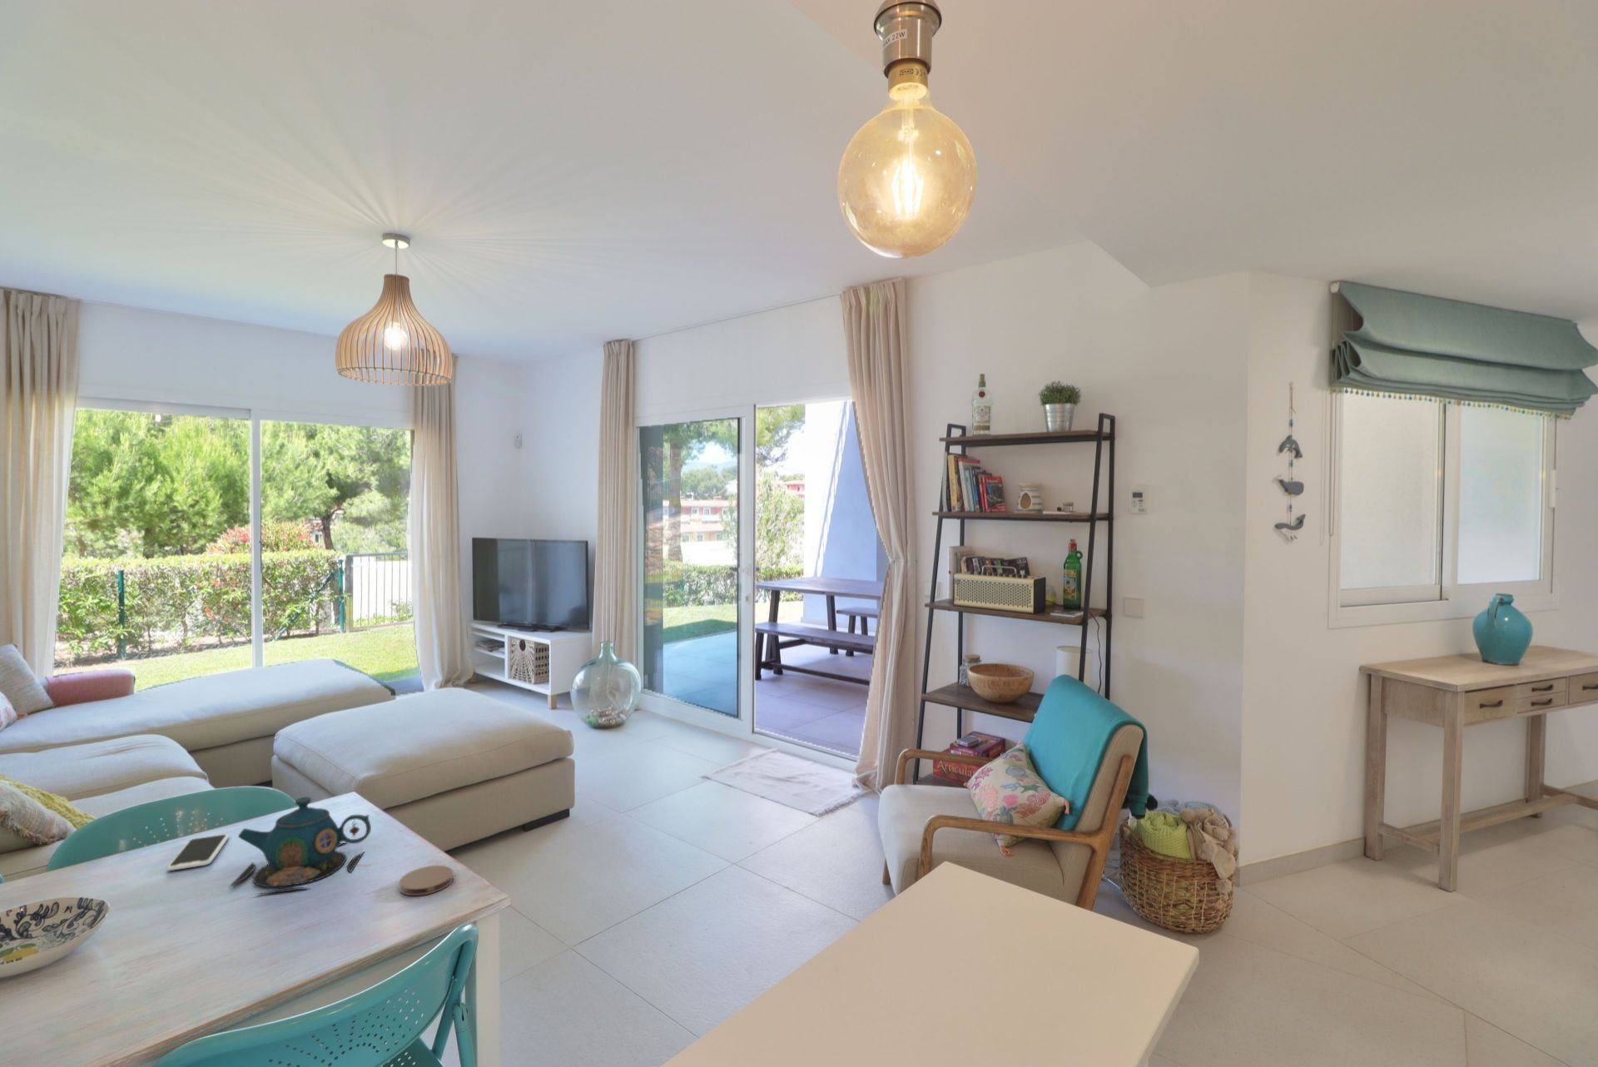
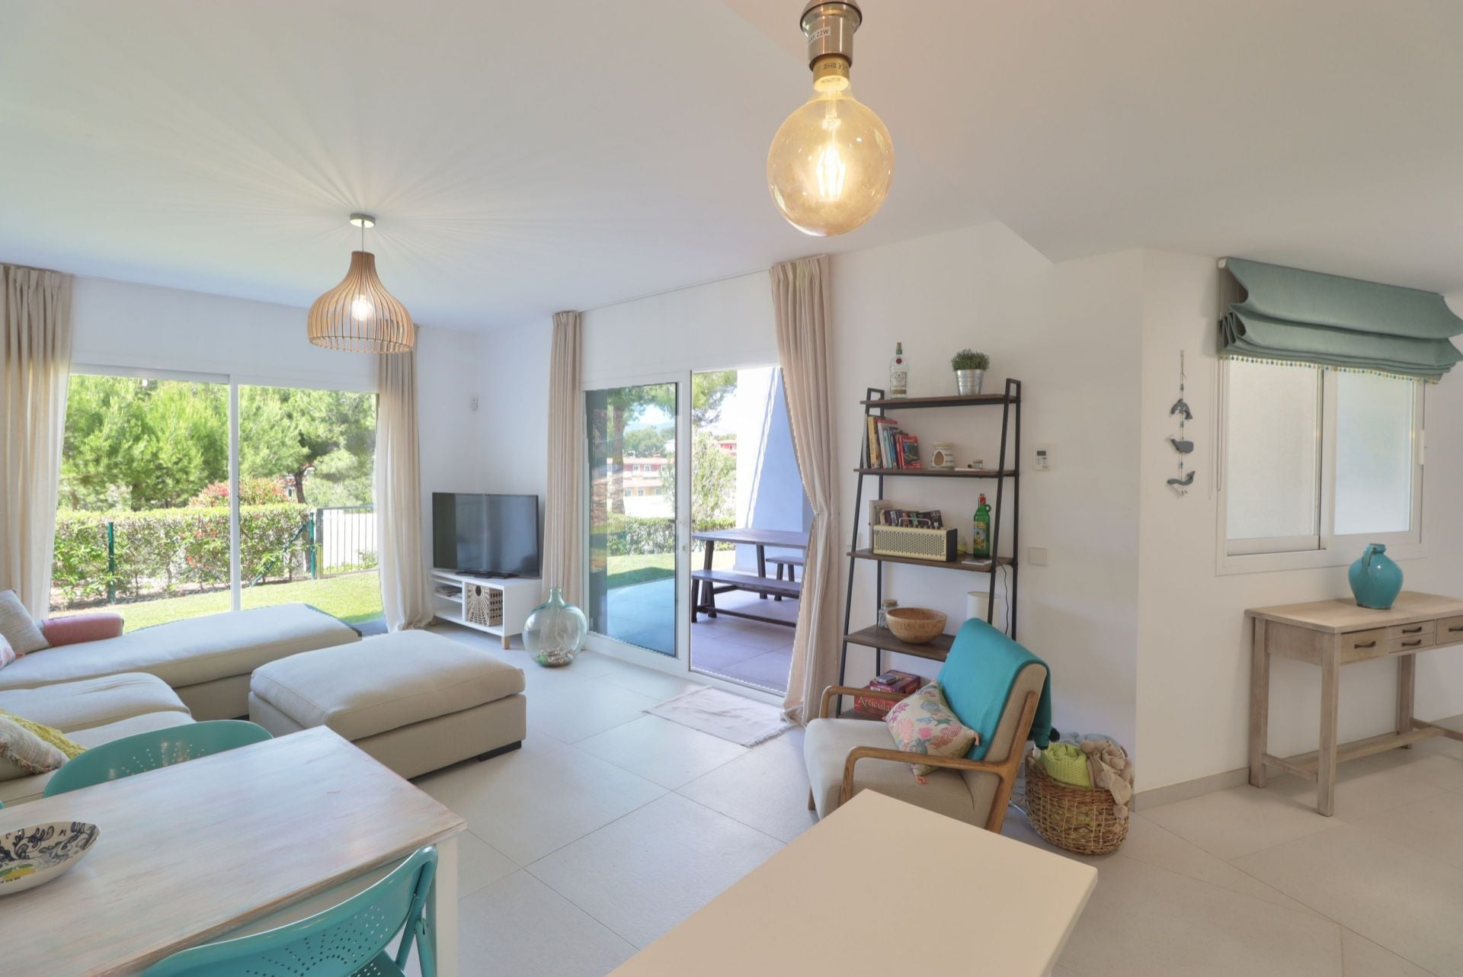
- smartphone [166,834,230,872]
- teapot [229,797,372,896]
- coaster [399,865,454,897]
